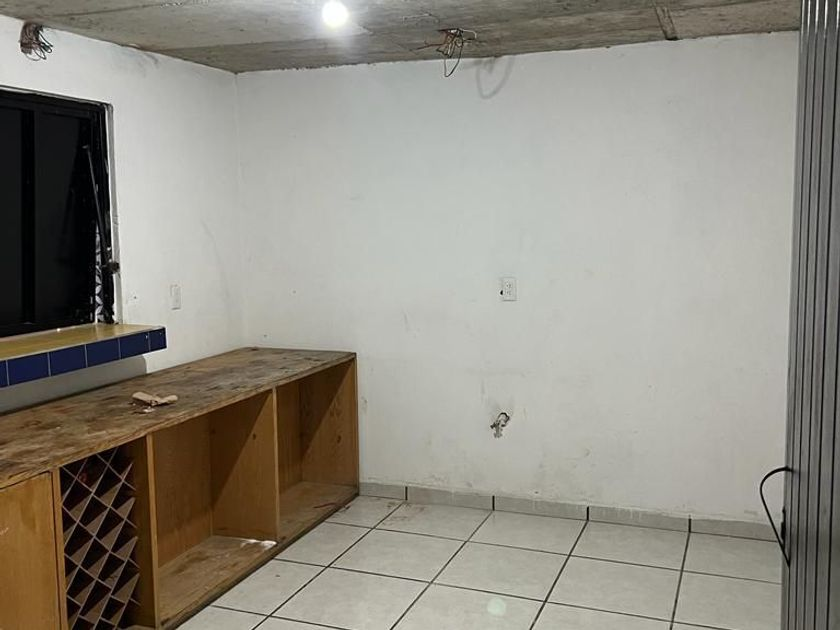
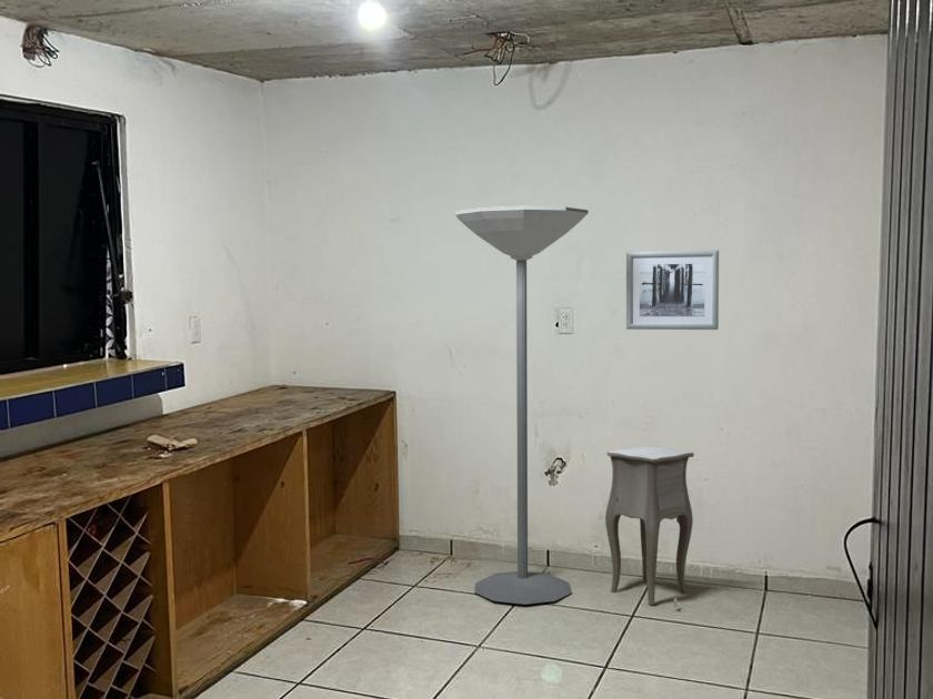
+ floor lamp [454,205,590,606]
+ wall art [625,249,720,331]
+ side table [604,445,695,608]
